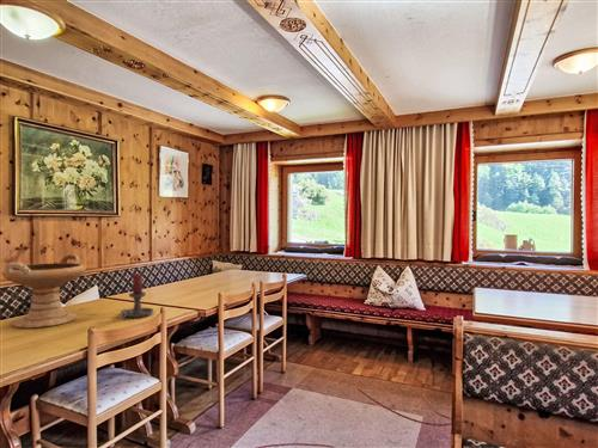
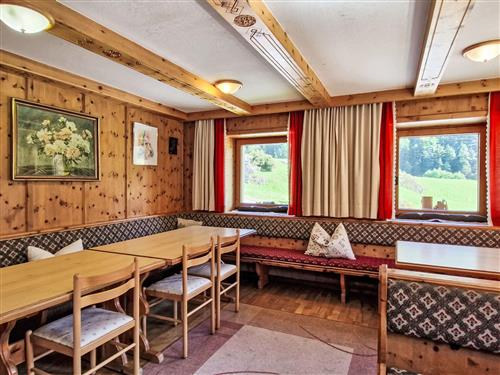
- decorative bowl [0,253,87,330]
- candle holder [118,272,154,319]
